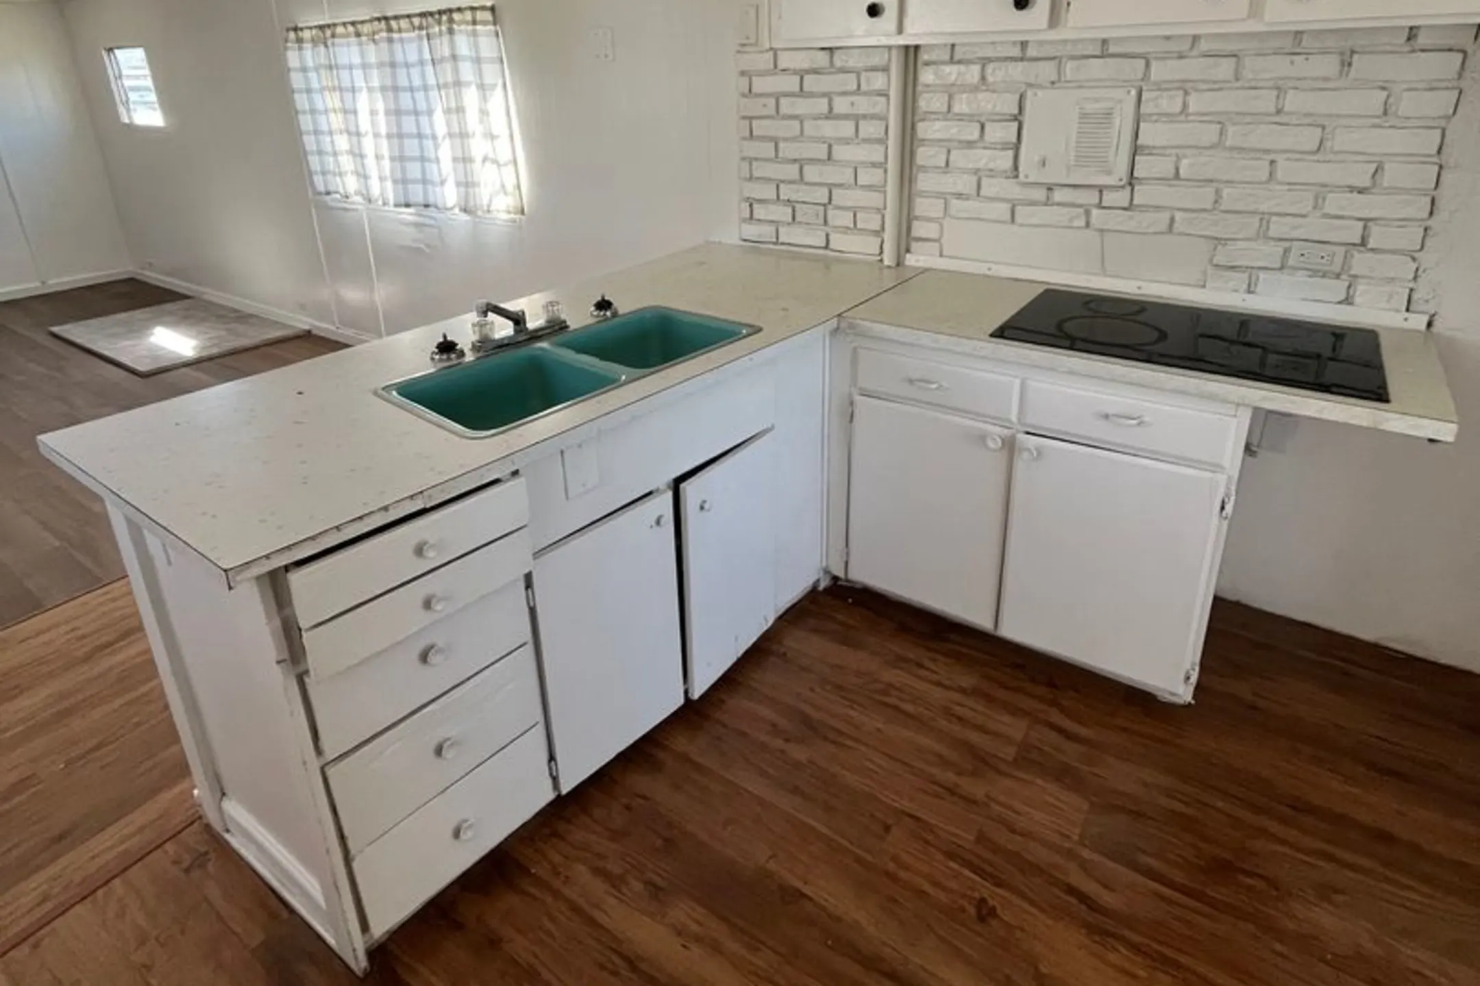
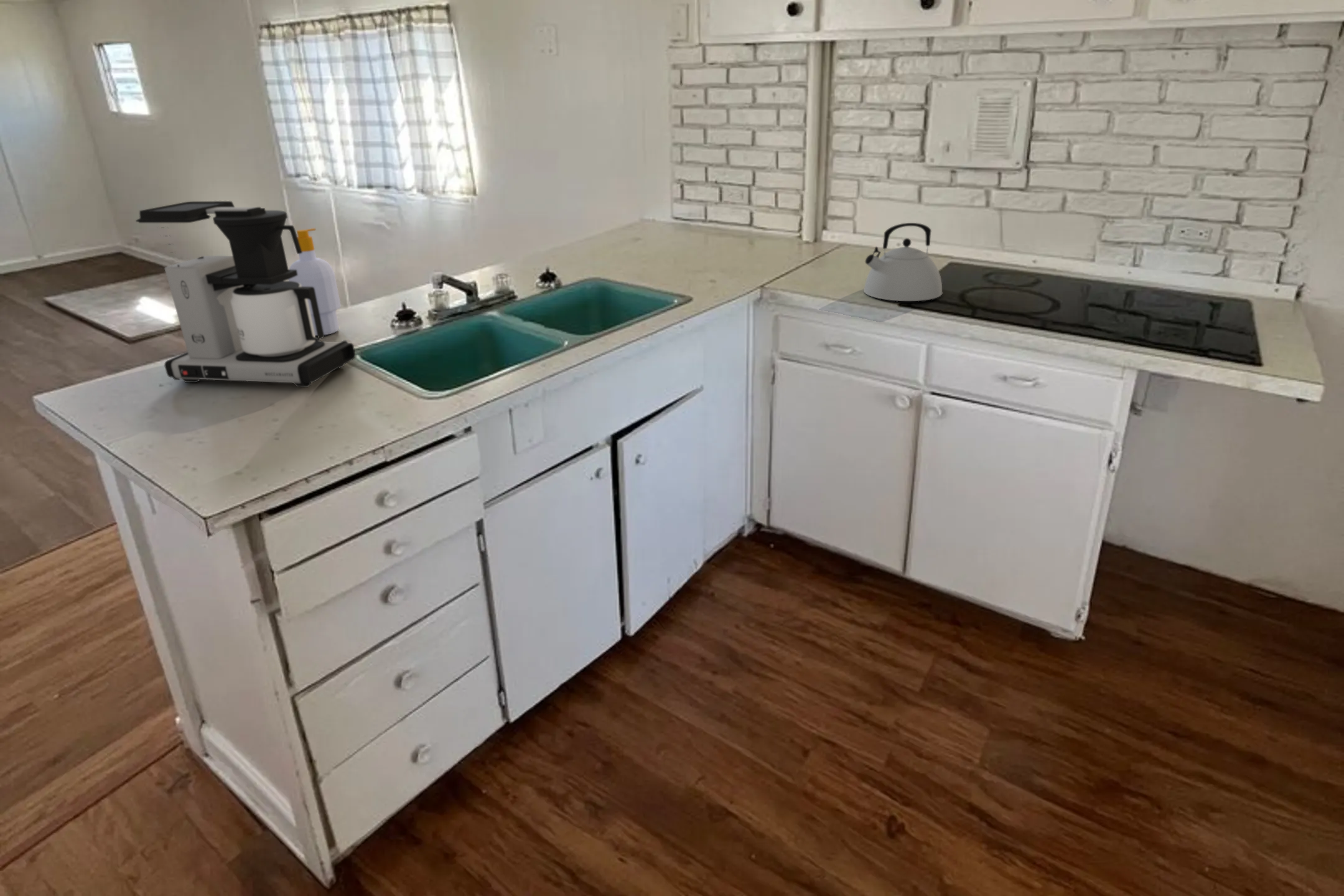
+ soap bottle [287,228,342,336]
+ coffee maker [135,200,356,388]
+ kettle [863,222,943,302]
